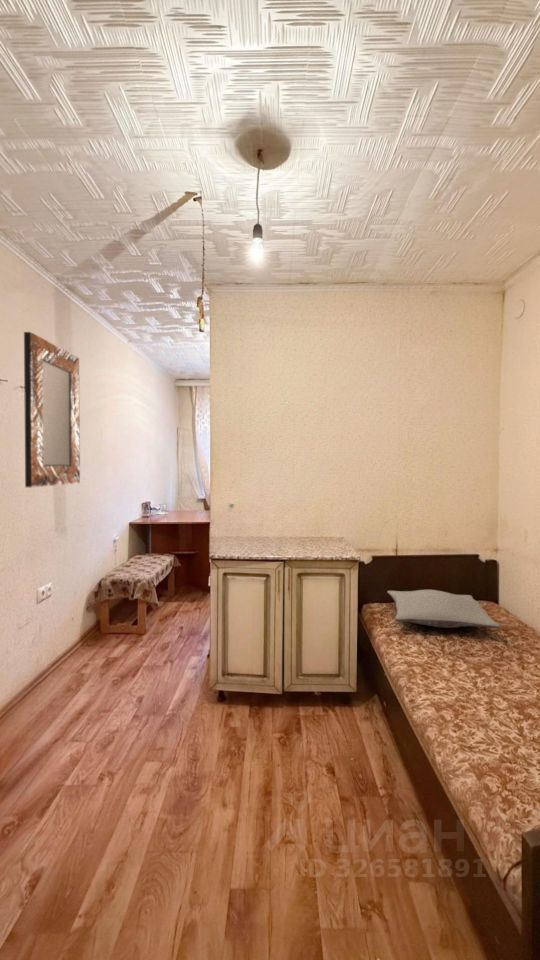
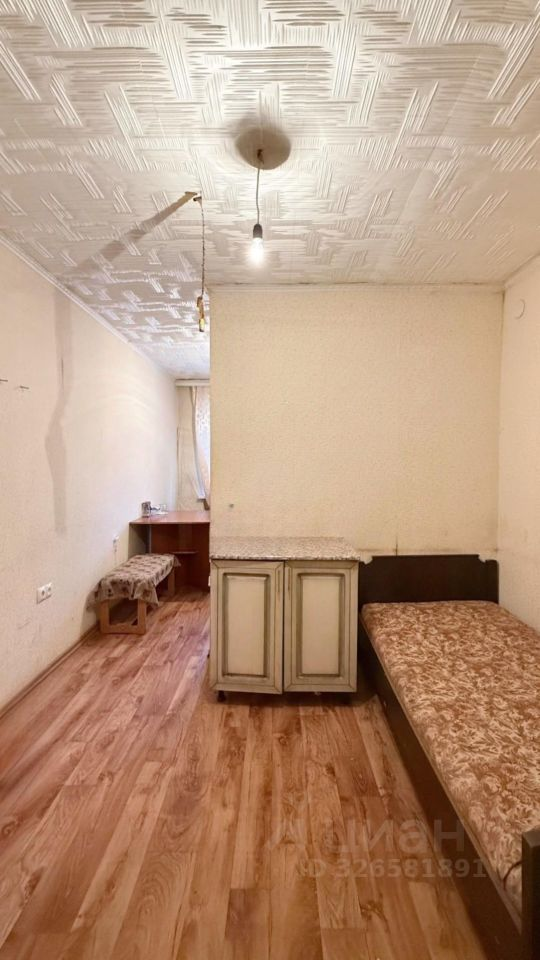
- pillow [386,589,501,629]
- home mirror [23,331,81,488]
